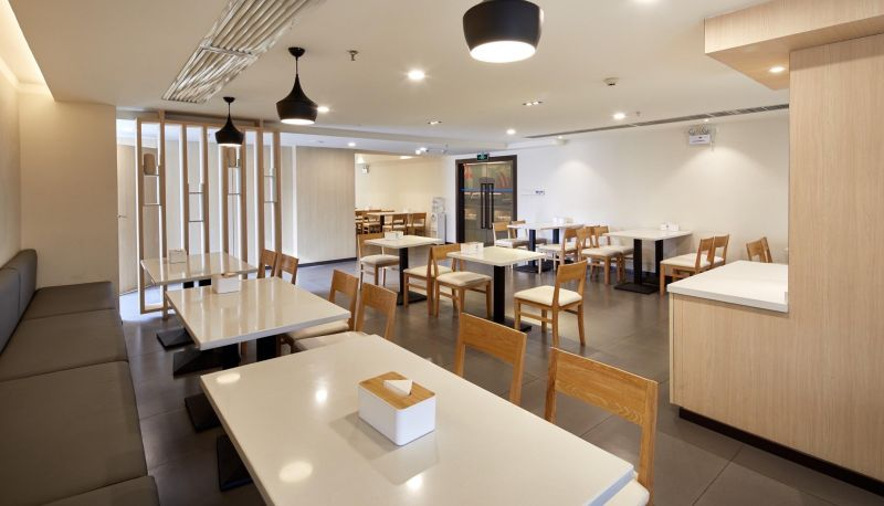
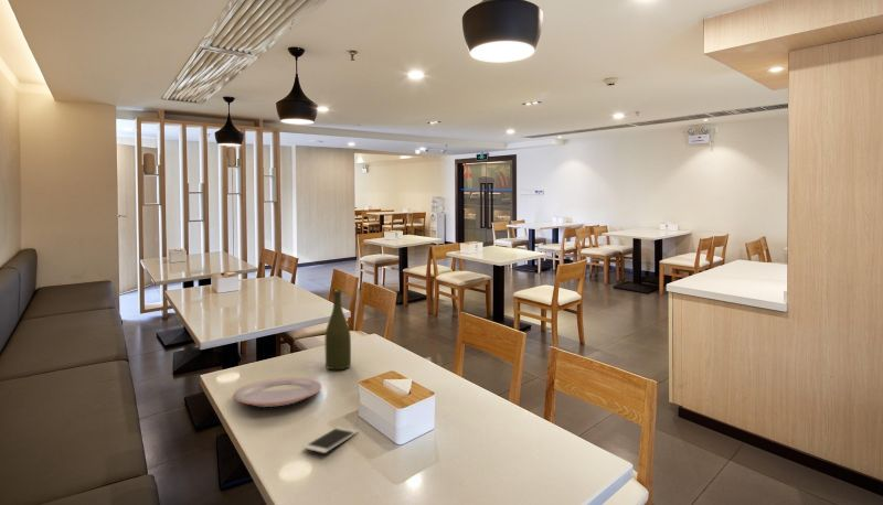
+ bottle [325,289,352,370]
+ smartphone [302,426,359,454]
+ plate [232,377,322,408]
